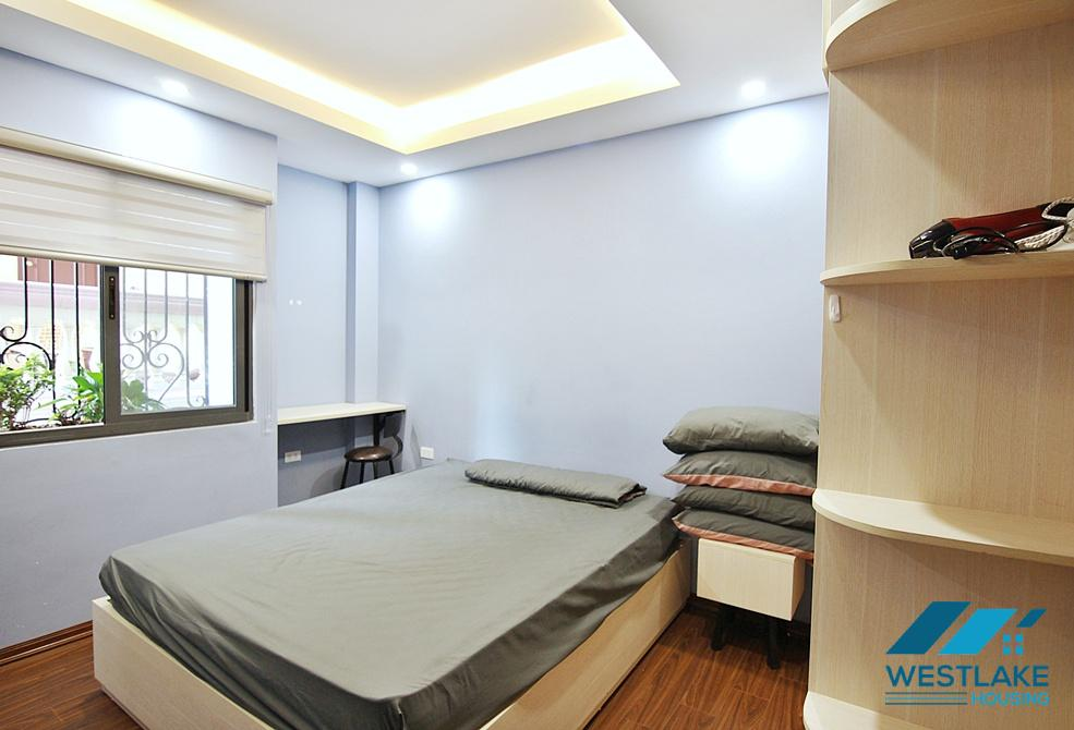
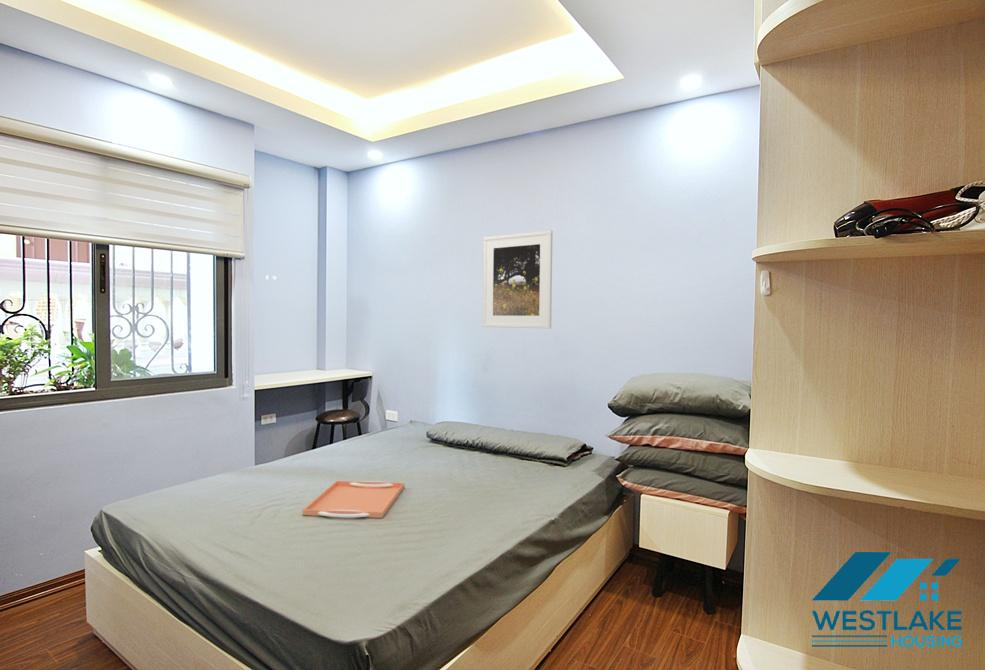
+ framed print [482,229,554,329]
+ serving tray [302,480,405,519]
